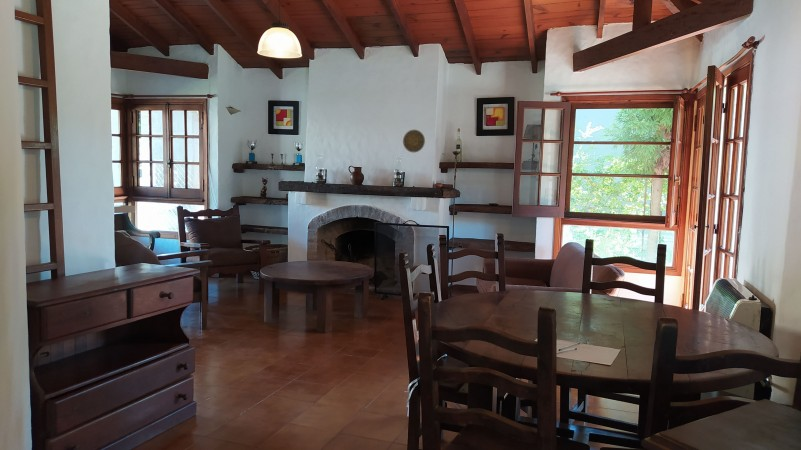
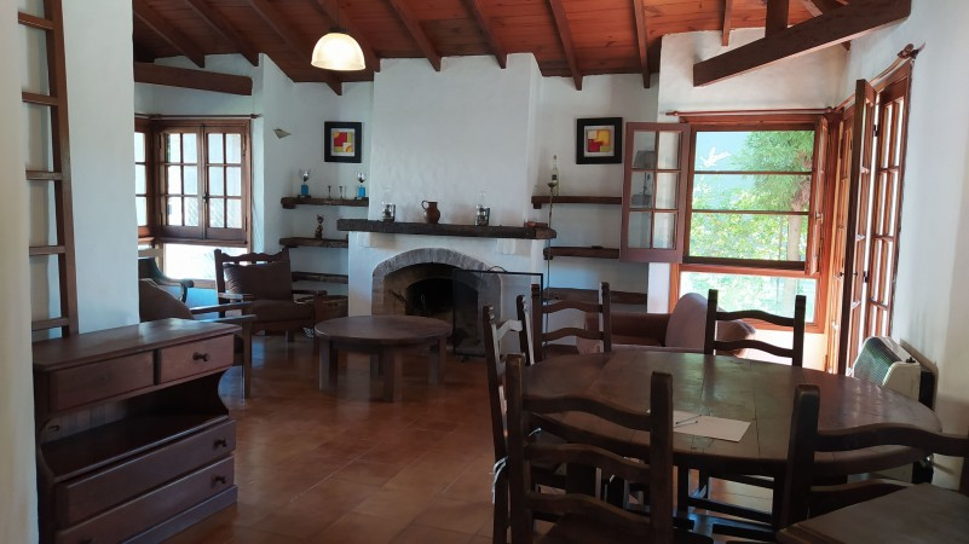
- decorative plate [402,129,426,153]
